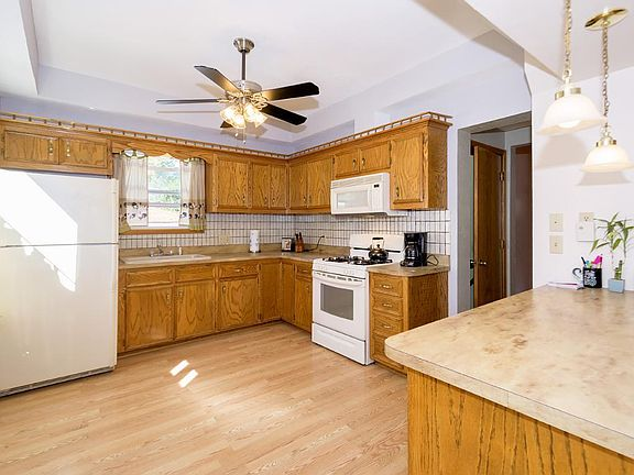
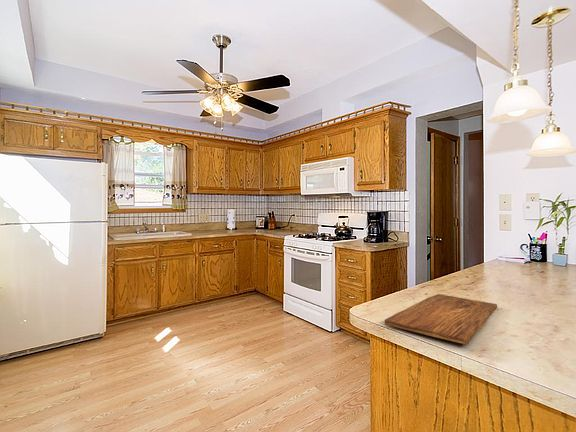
+ cutting board [384,293,498,346]
